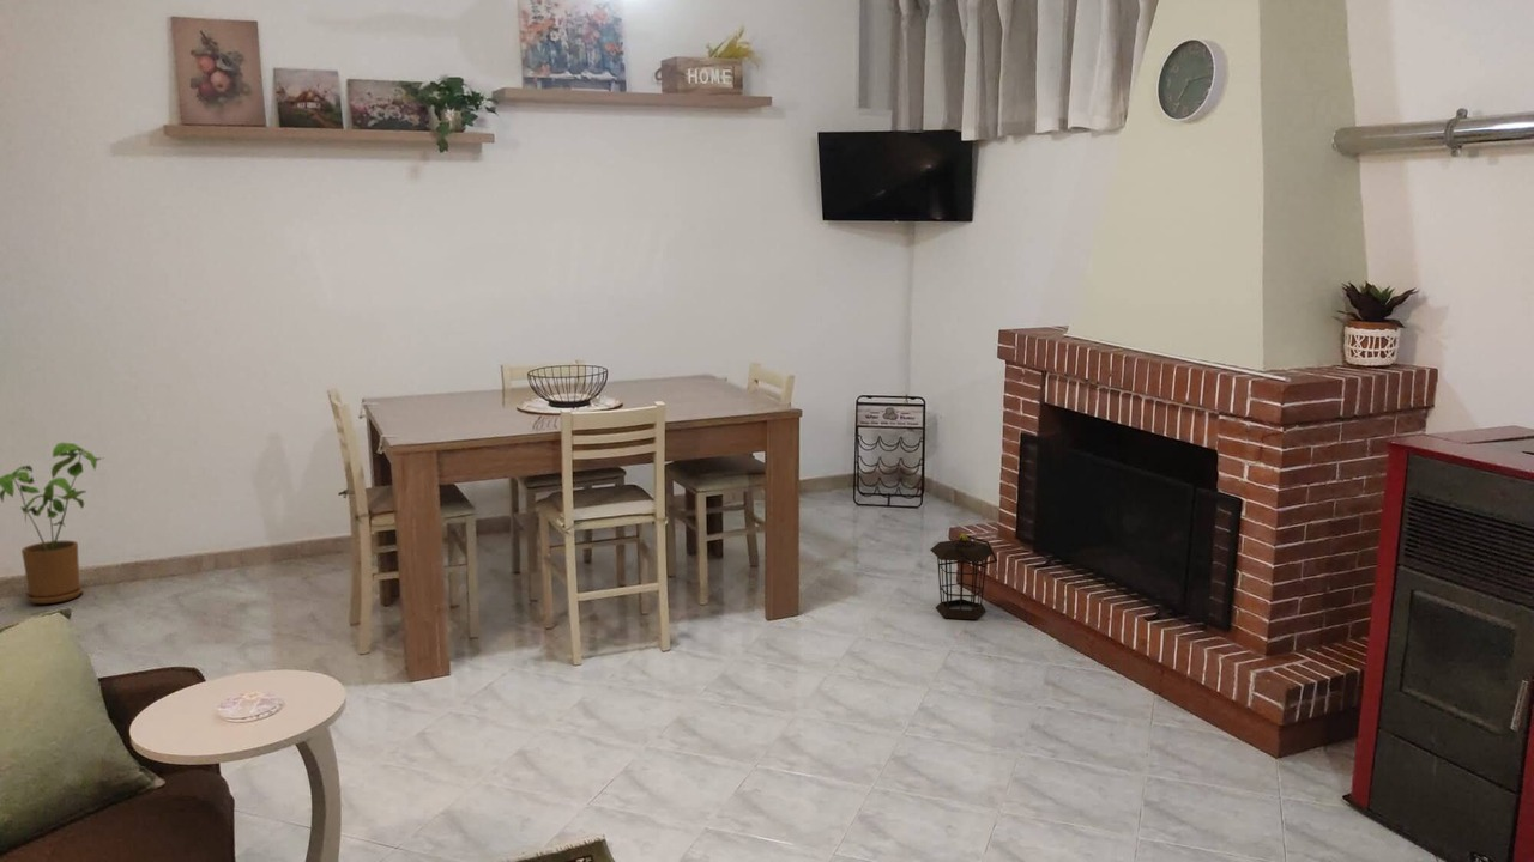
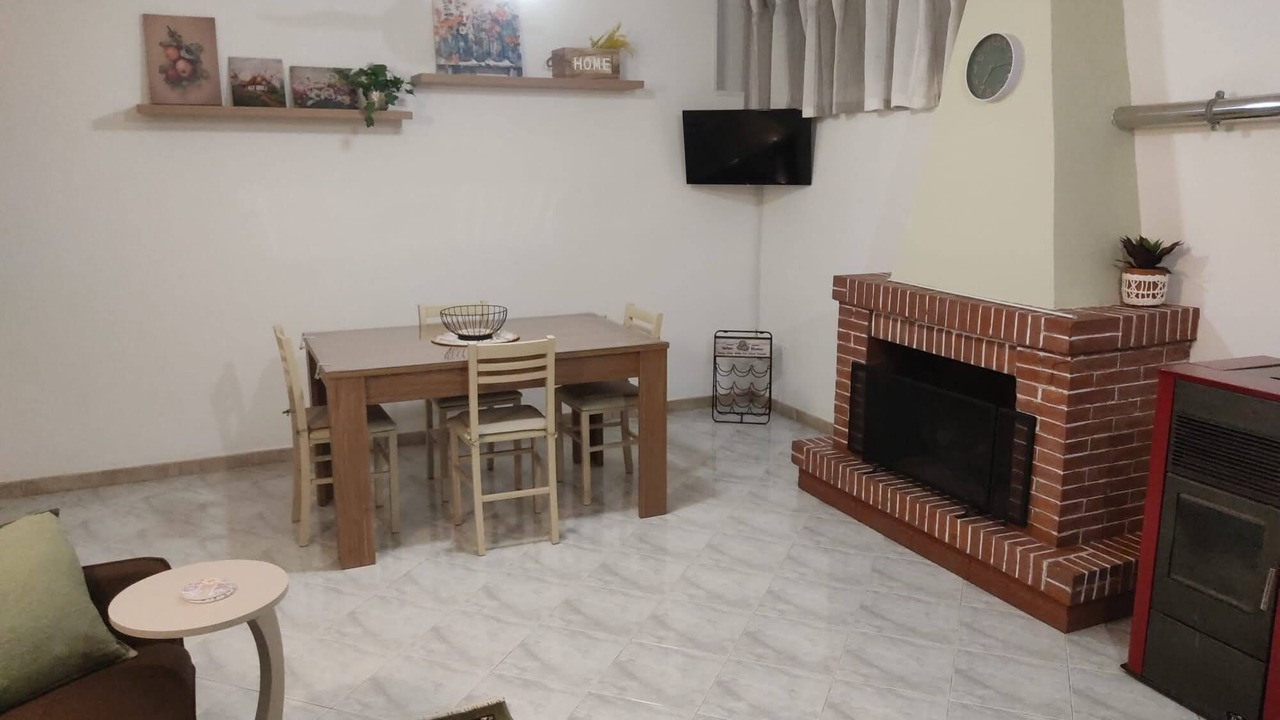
- house plant [0,442,103,605]
- lantern [929,533,999,620]
